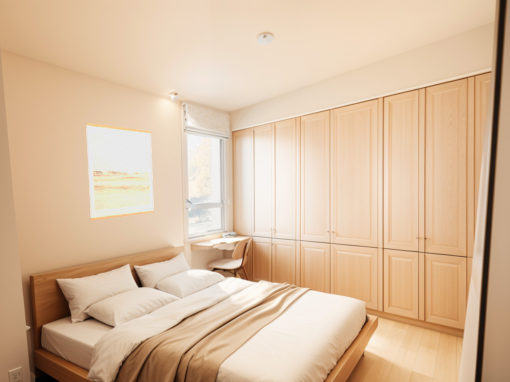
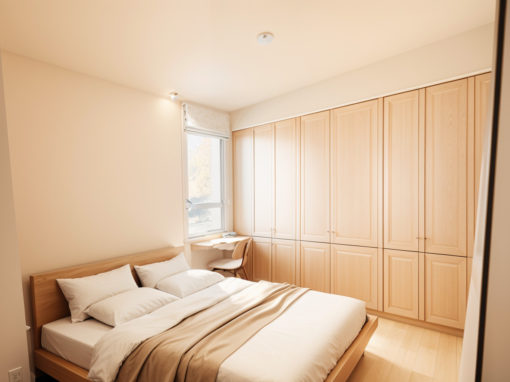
- wall art [85,122,155,221]
